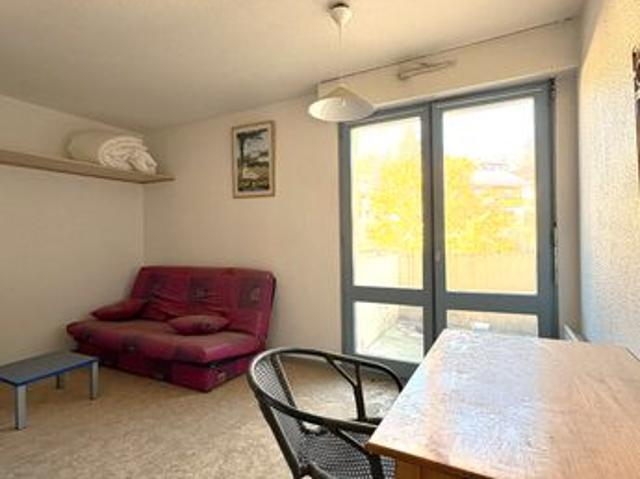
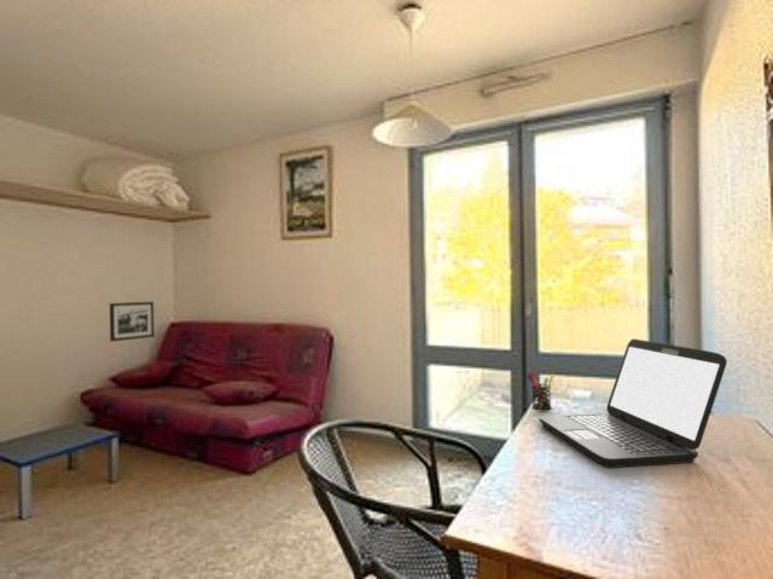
+ picture frame [109,301,156,343]
+ pen holder [525,369,556,411]
+ laptop [537,337,728,469]
